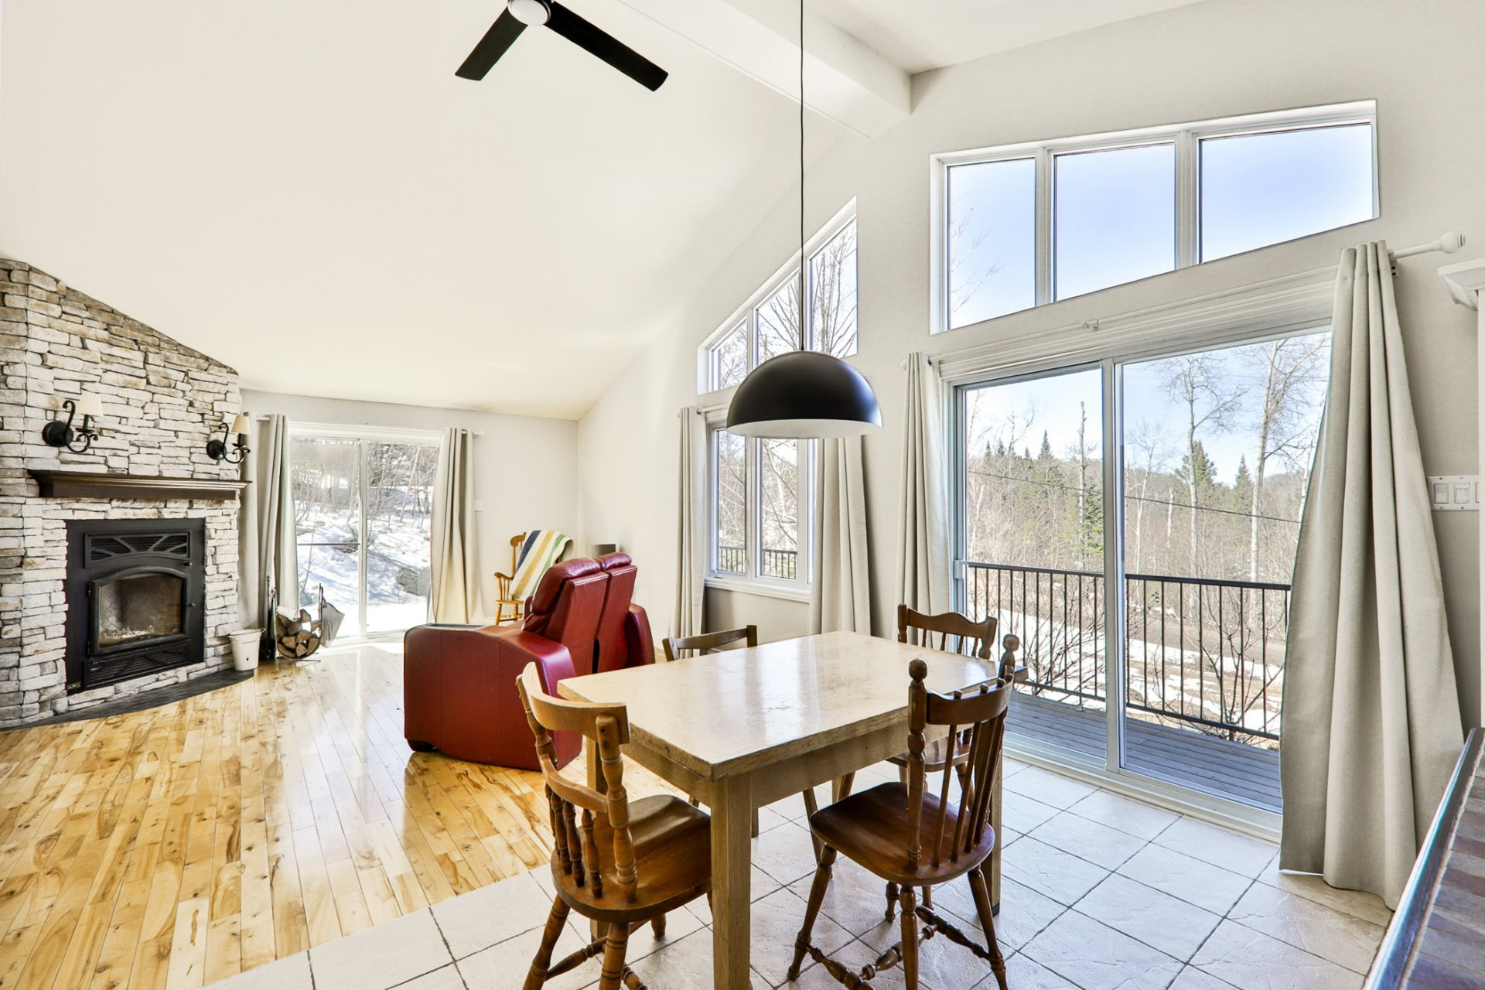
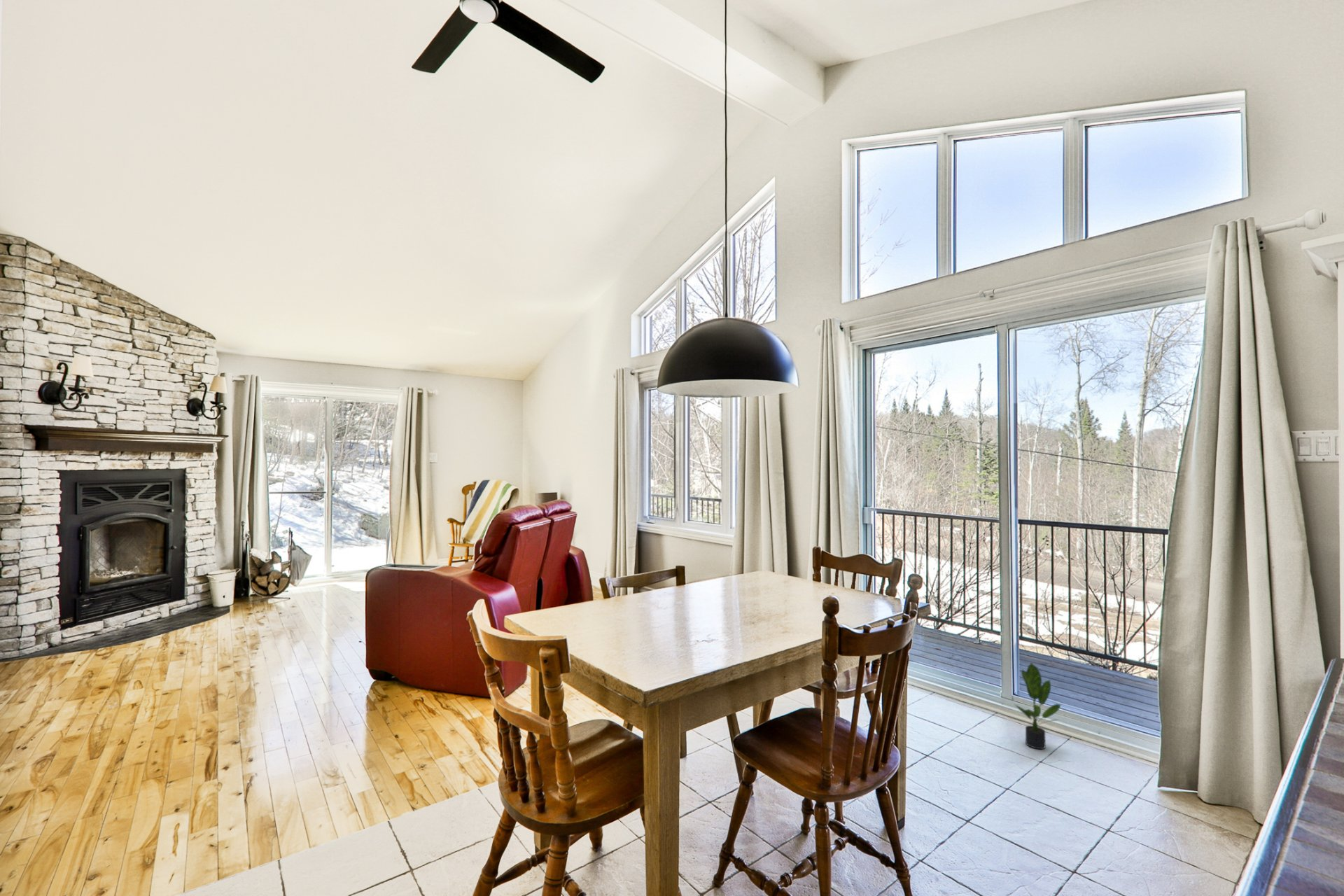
+ potted plant [1014,661,1062,750]
